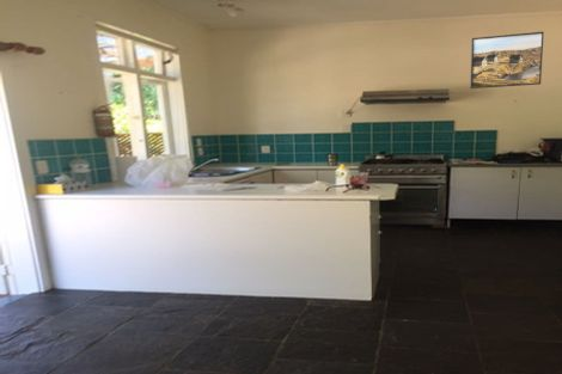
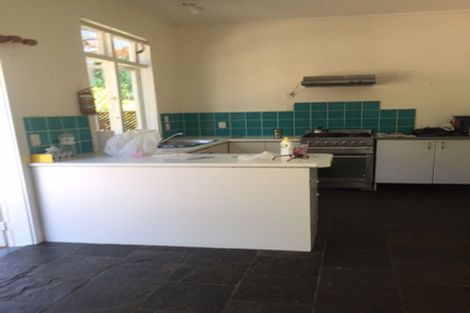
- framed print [469,31,545,90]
